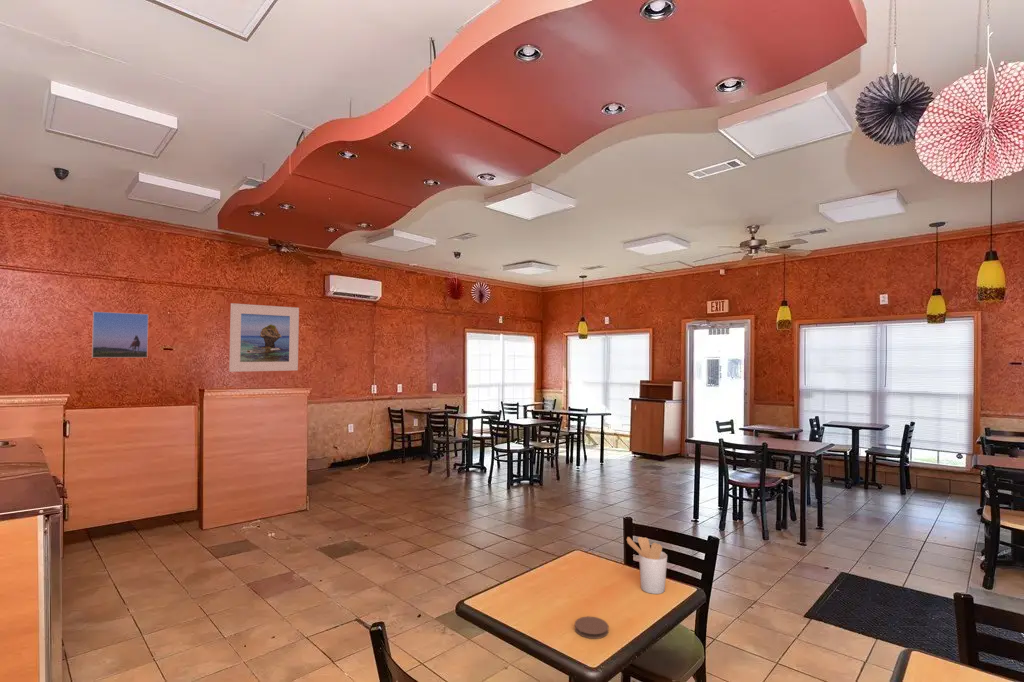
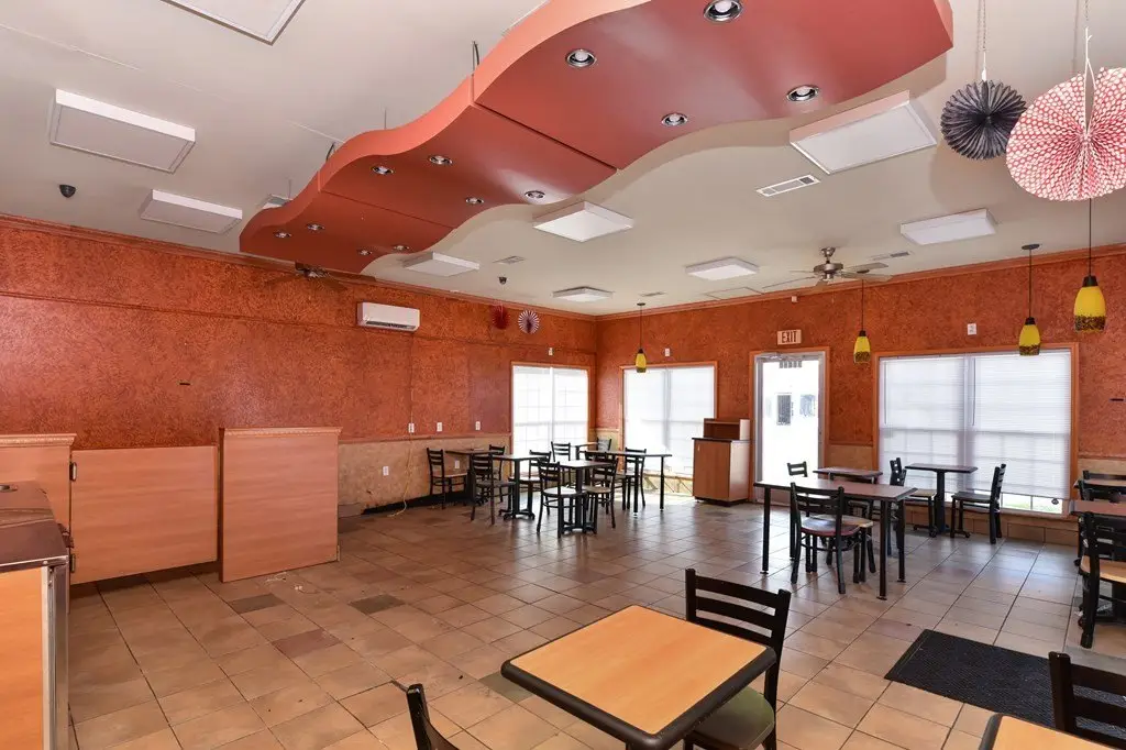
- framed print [91,311,149,359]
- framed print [228,302,300,373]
- utensil holder [626,536,668,595]
- coaster [574,616,609,640]
